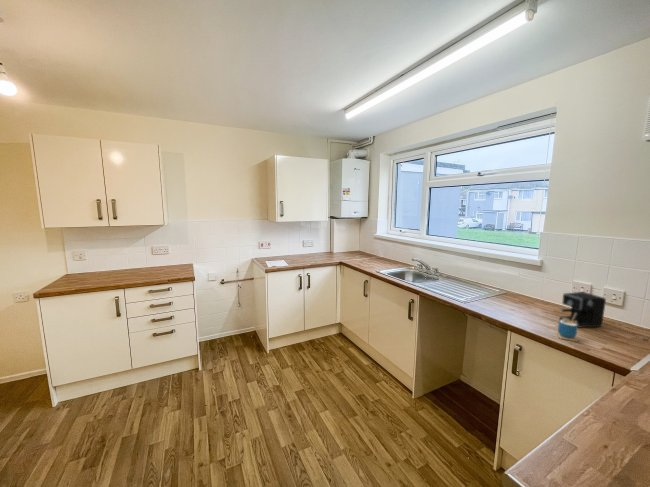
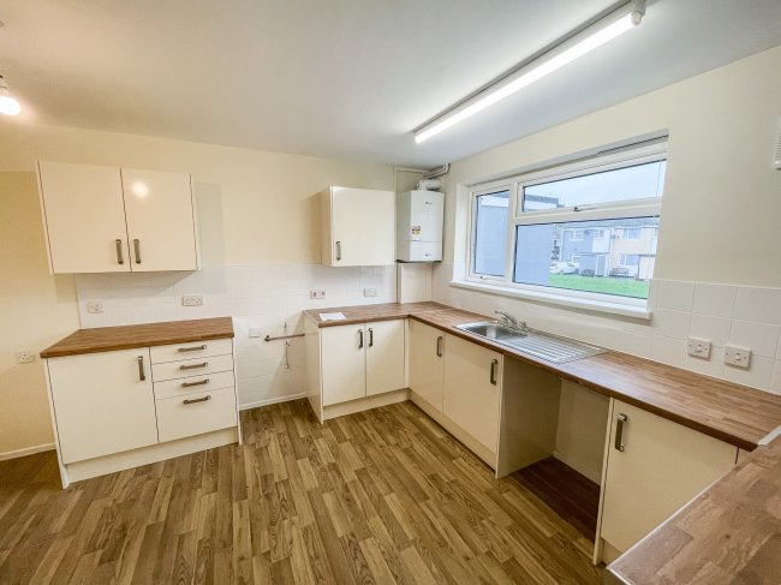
- coffee maker [559,291,650,342]
- cup [555,313,579,342]
